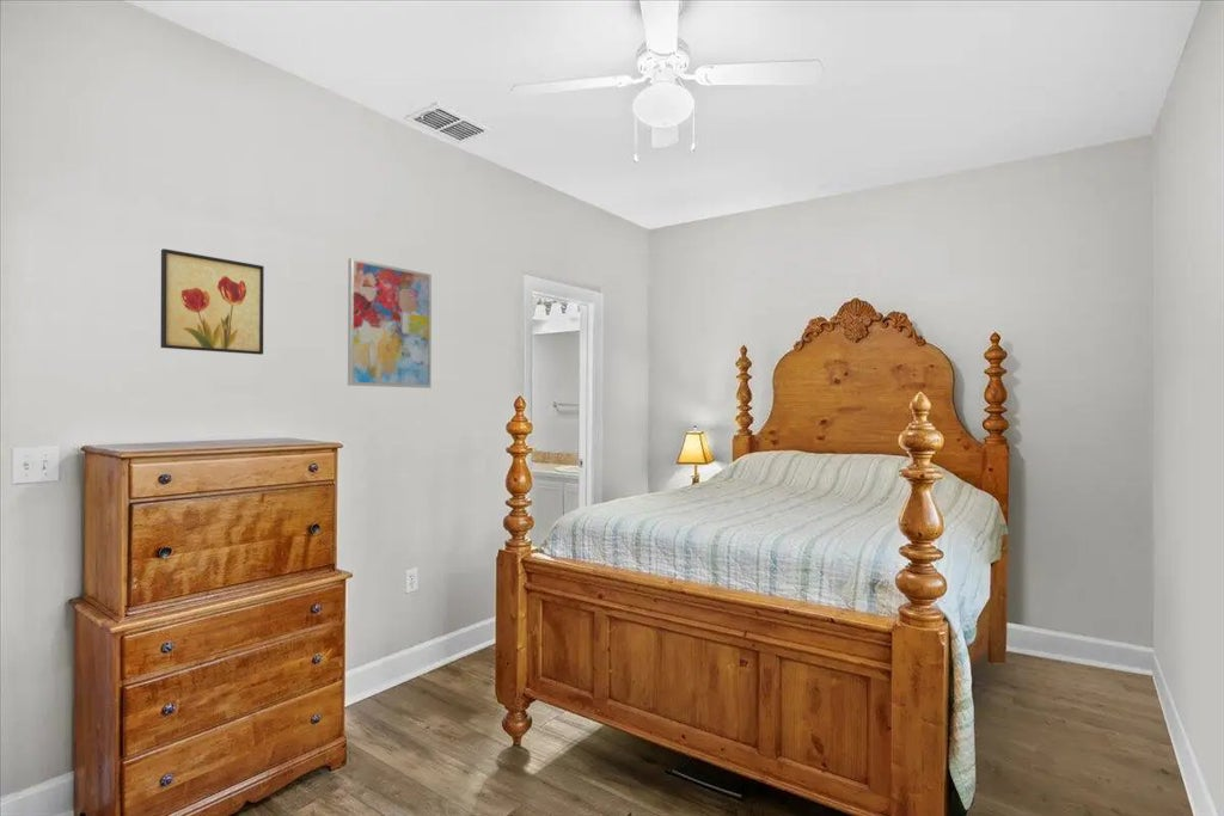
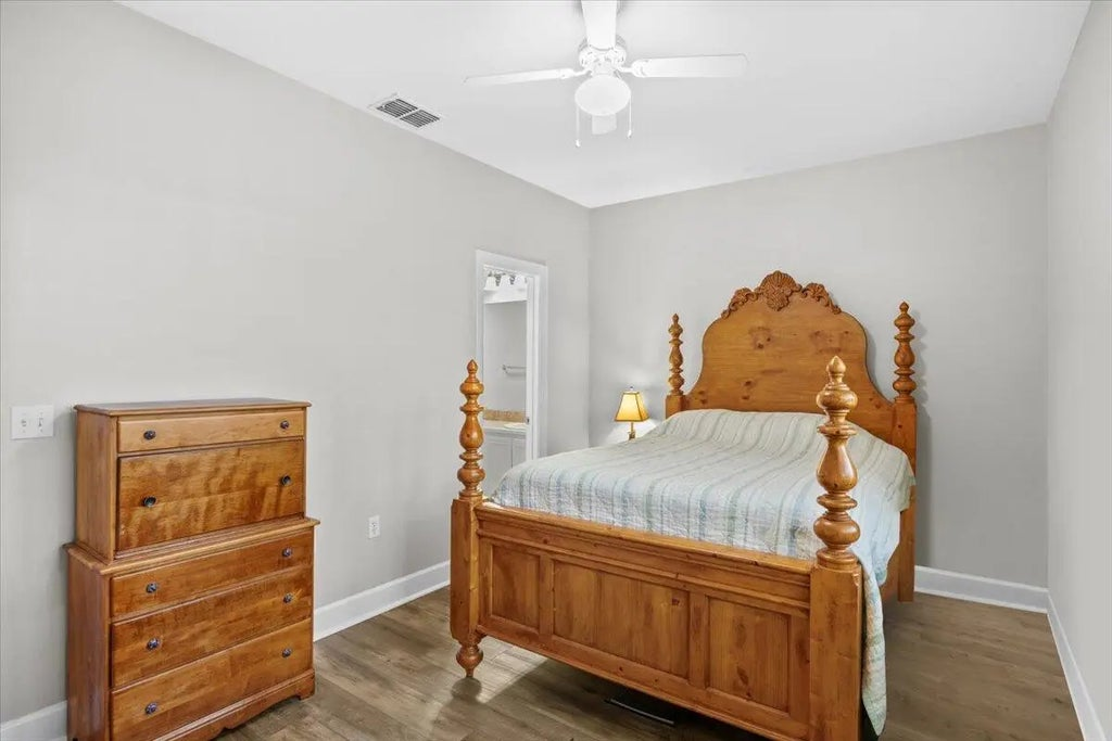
- wall art [347,257,433,389]
- wall art [159,247,265,356]
